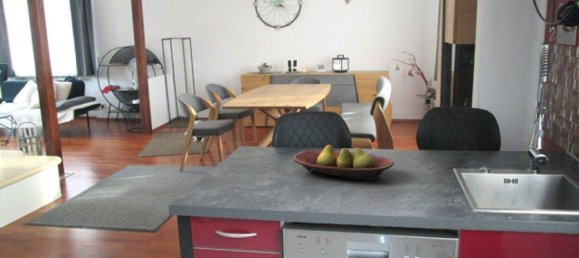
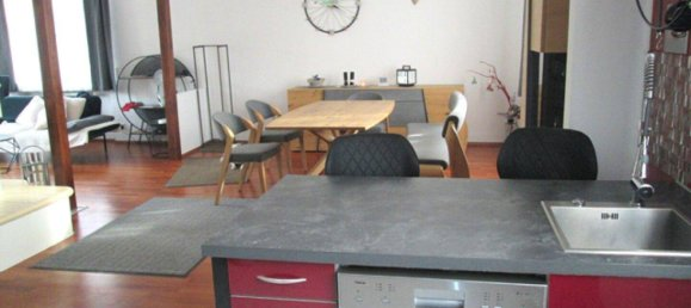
- fruit bowl [292,144,395,181]
